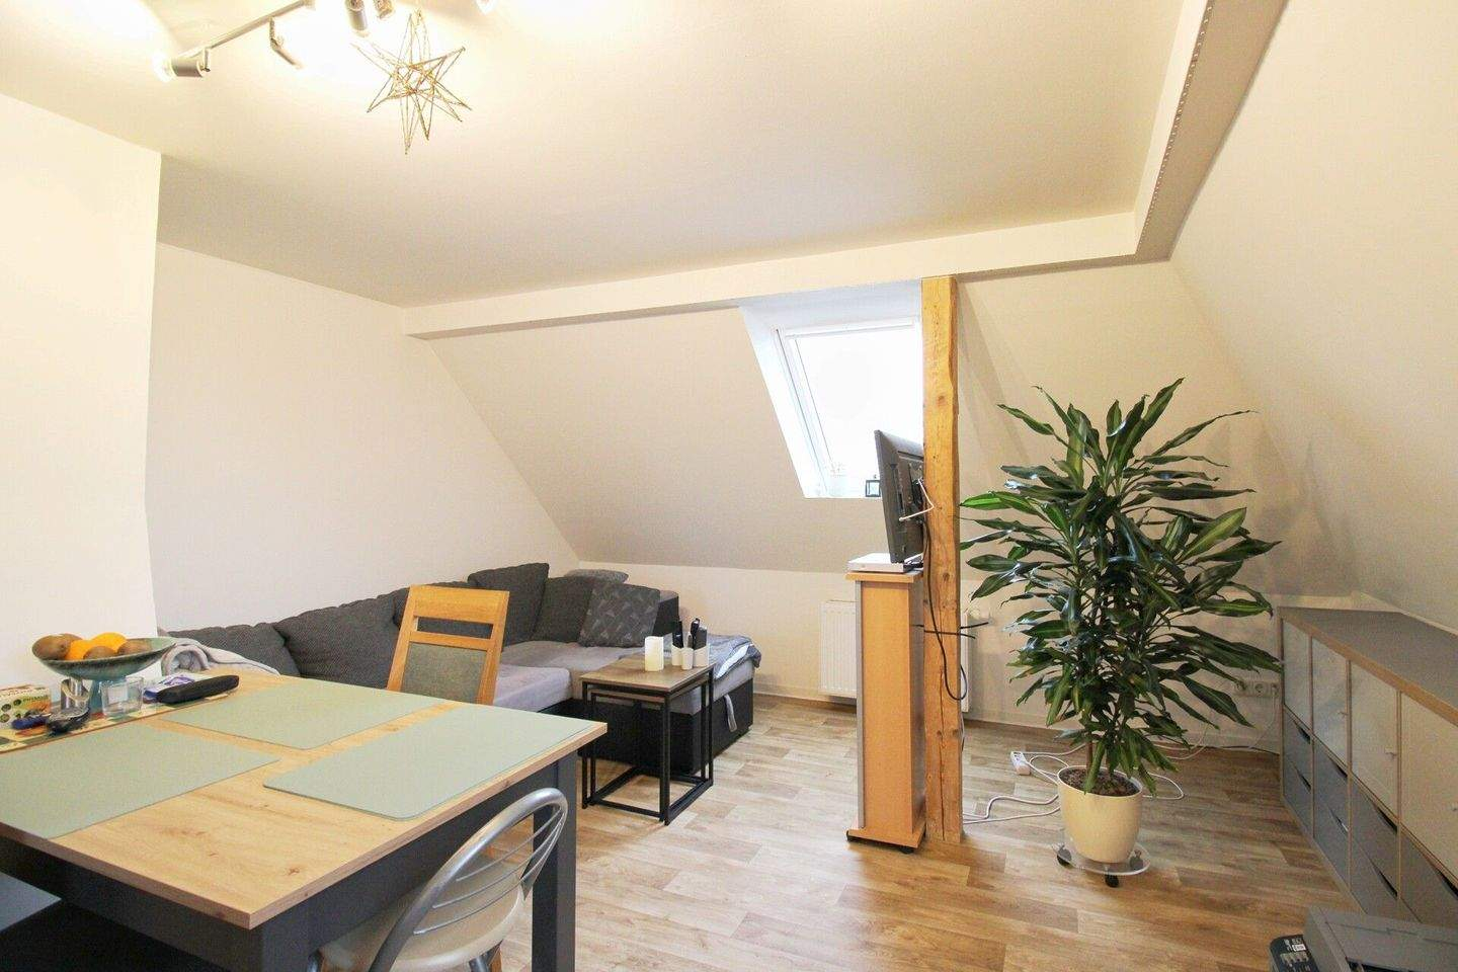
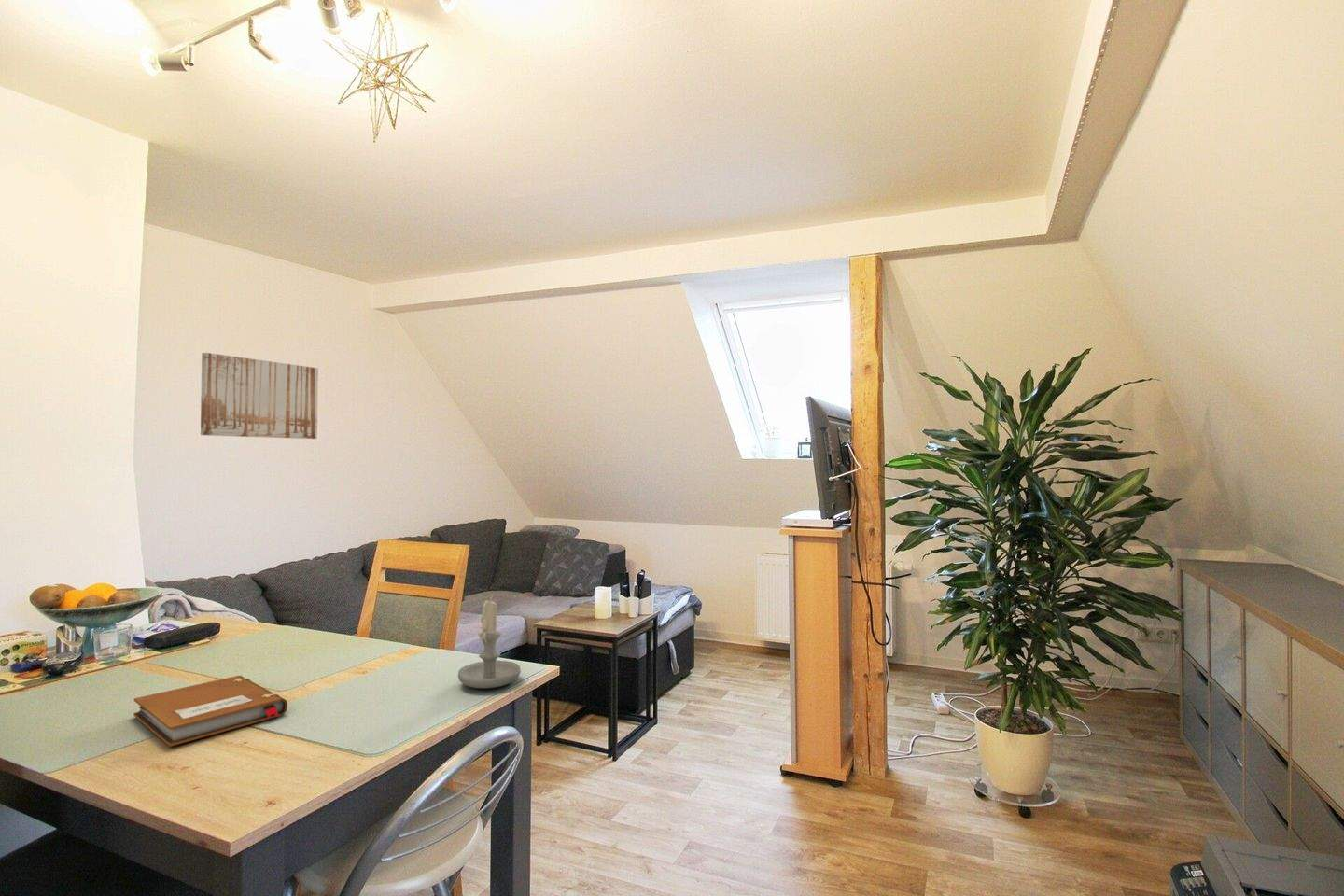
+ wall art [200,352,319,440]
+ notebook [133,675,288,748]
+ candle [457,596,522,689]
